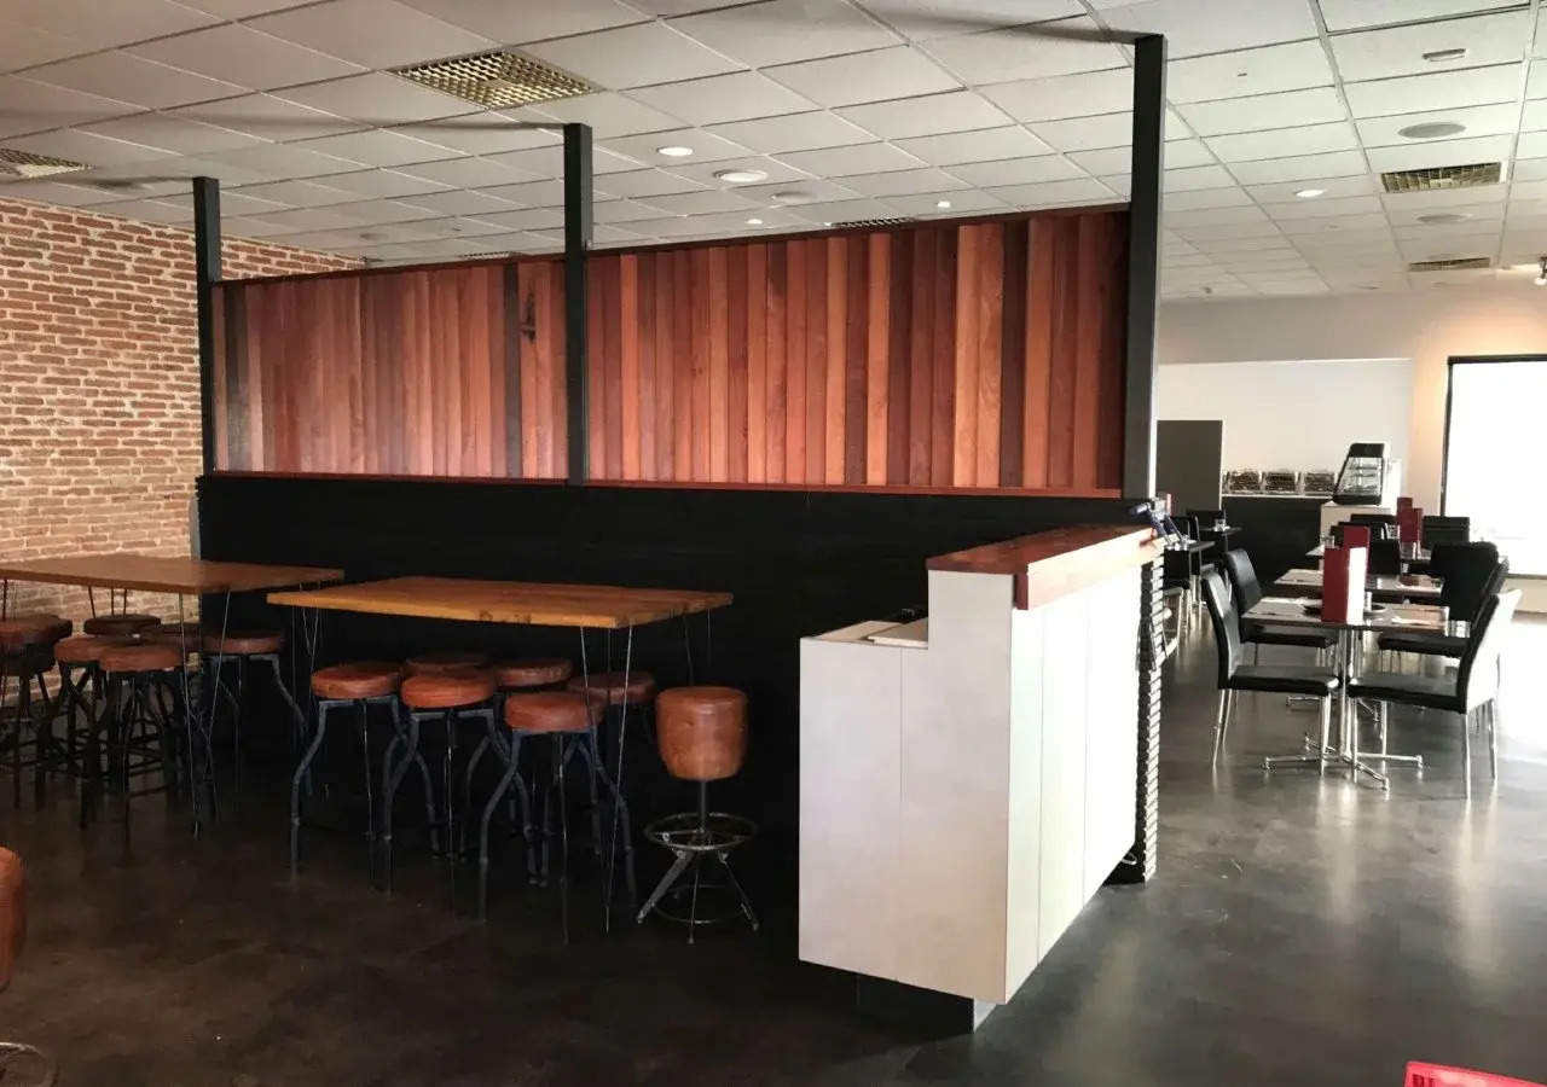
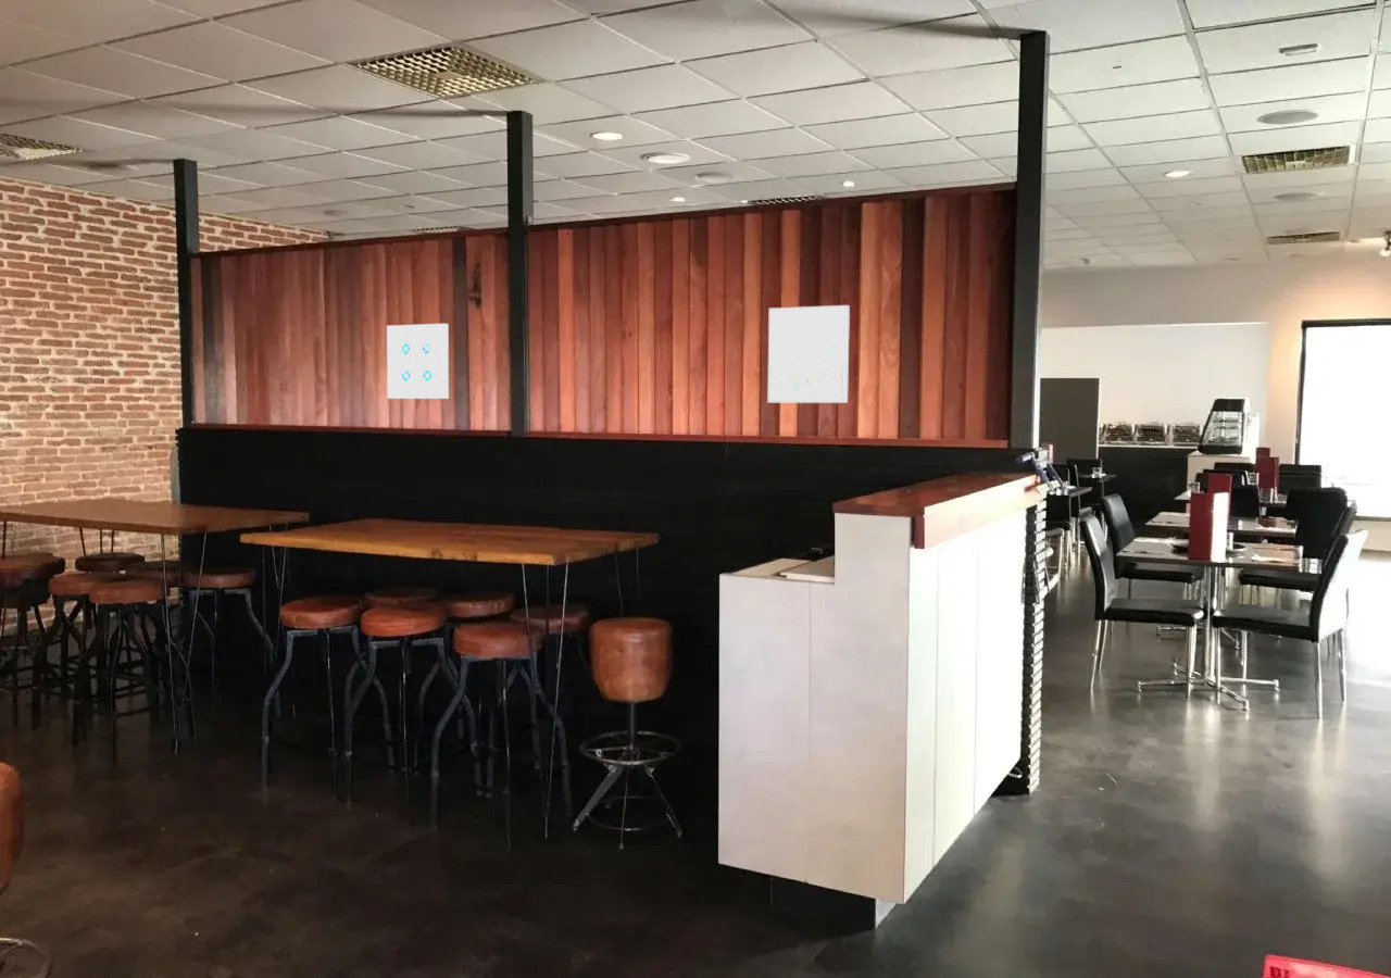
+ wall art [386,323,450,400]
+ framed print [767,304,851,404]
